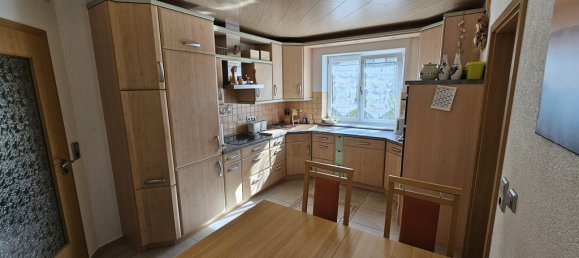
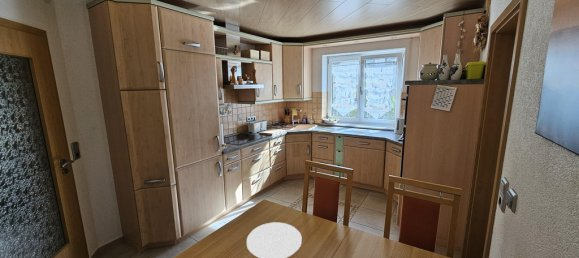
+ plate [246,222,302,258]
